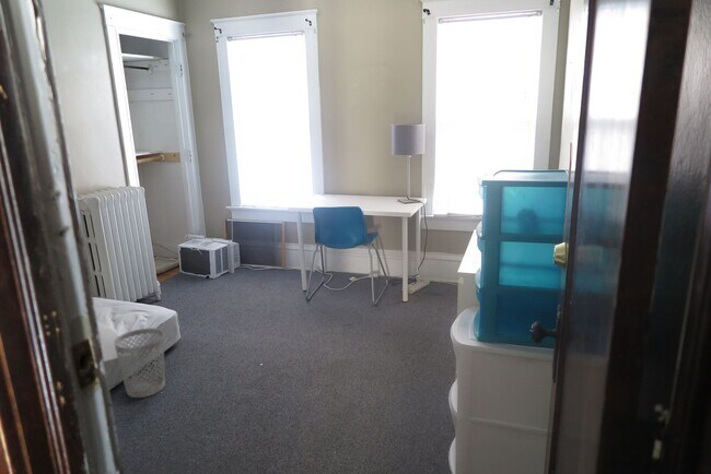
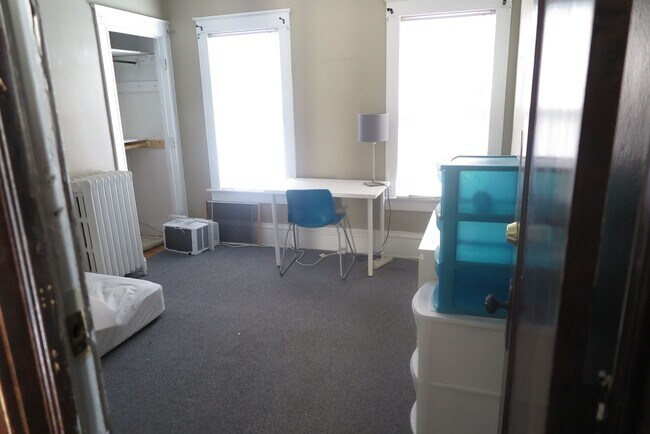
- wastebasket [113,328,166,399]
